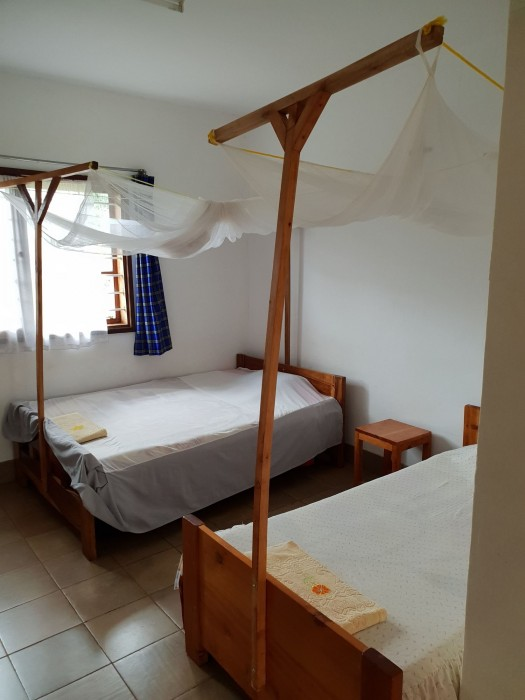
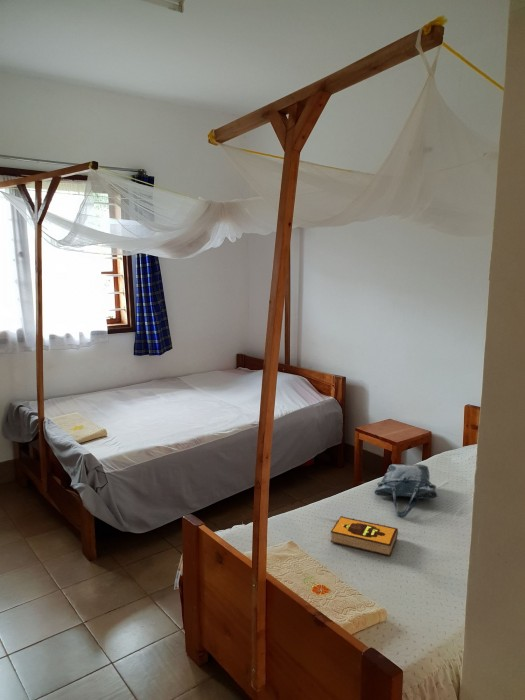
+ tote bag [374,463,438,518]
+ hardback book [329,515,399,557]
